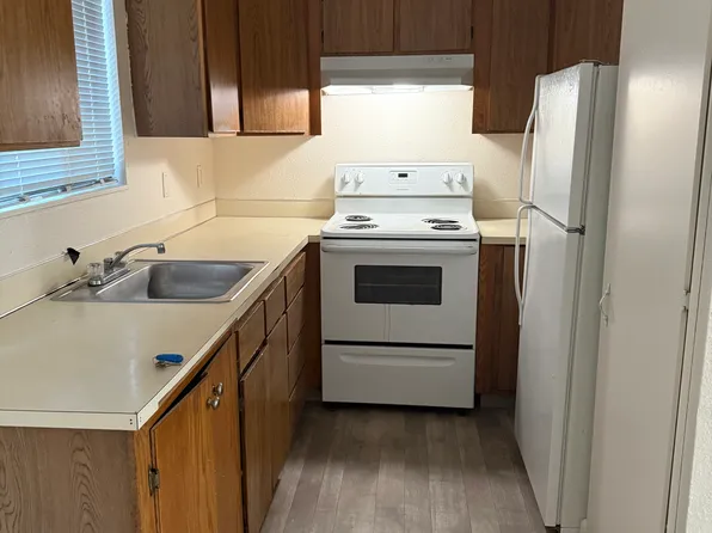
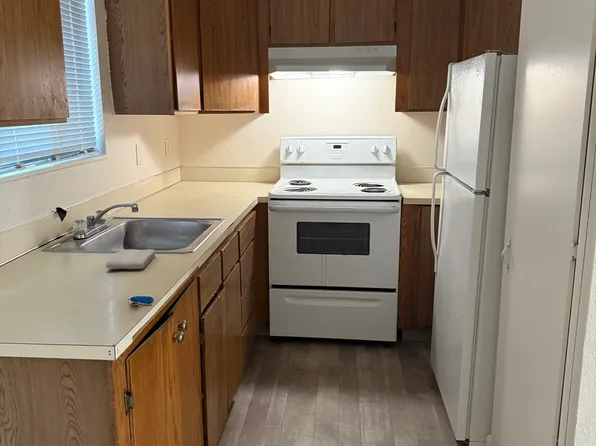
+ washcloth [105,248,156,270]
